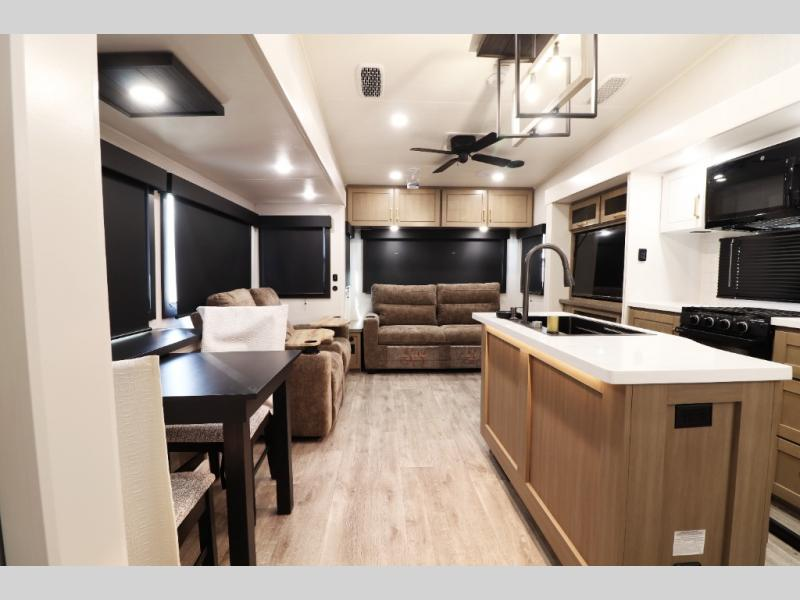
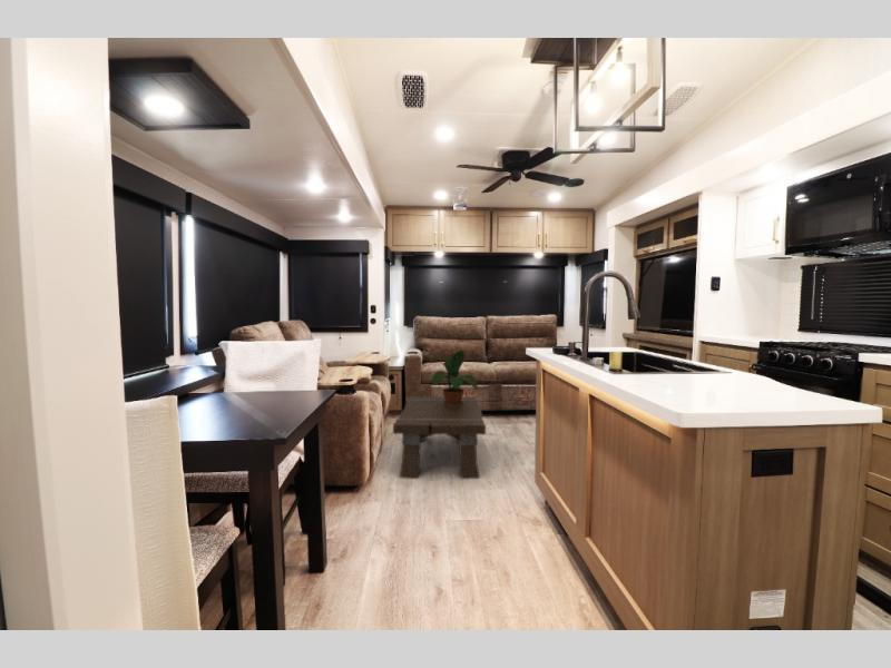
+ coffee table [392,395,487,480]
+ potted plant [429,350,478,406]
